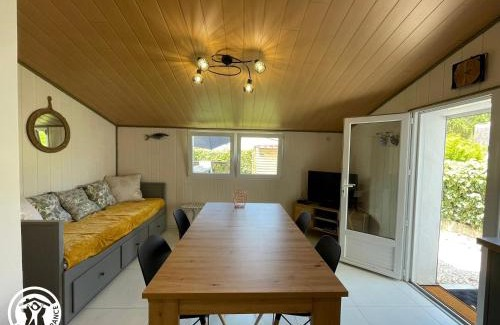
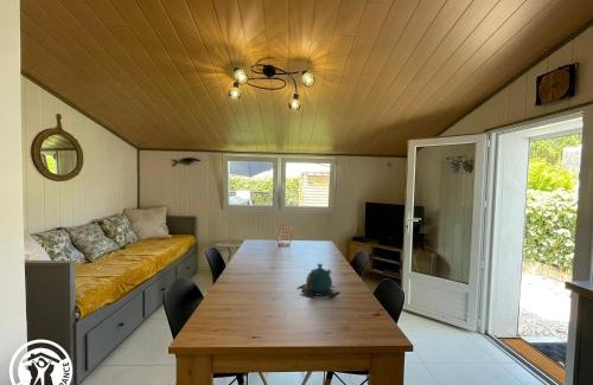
+ teapot [296,263,340,300]
